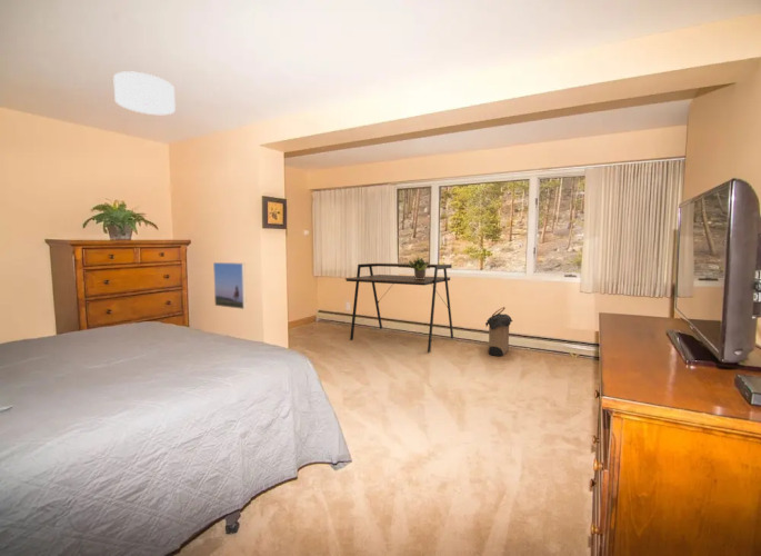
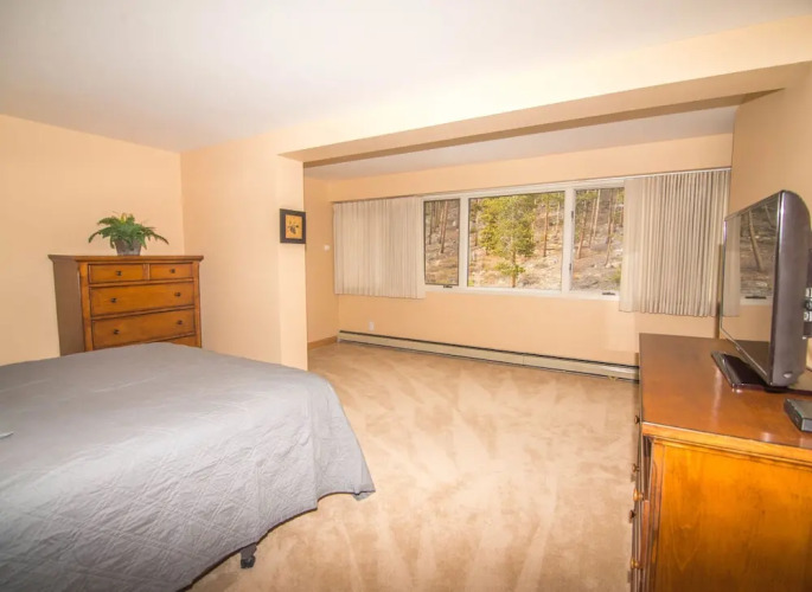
- desk [344,262,454,353]
- ceiling light [112,70,177,116]
- laundry hamper [484,306,513,357]
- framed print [212,261,248,310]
- potted plant [408,255,430,279]
